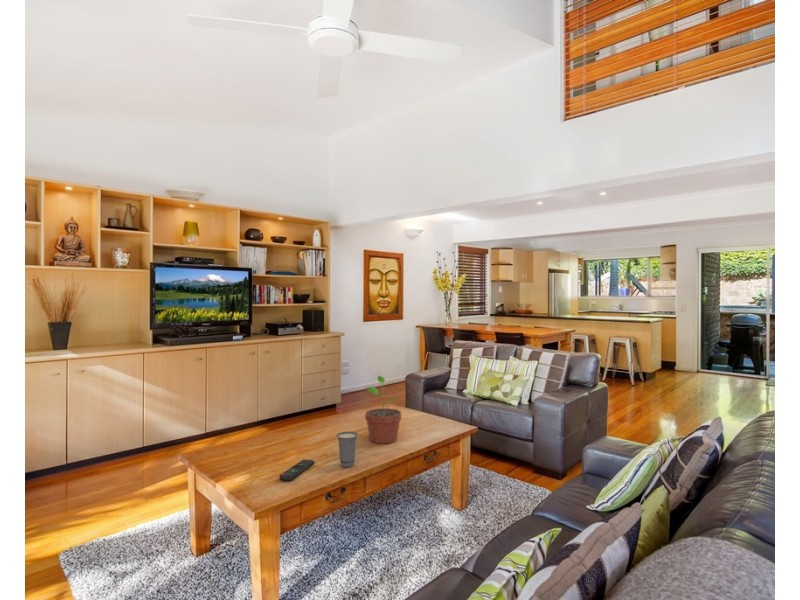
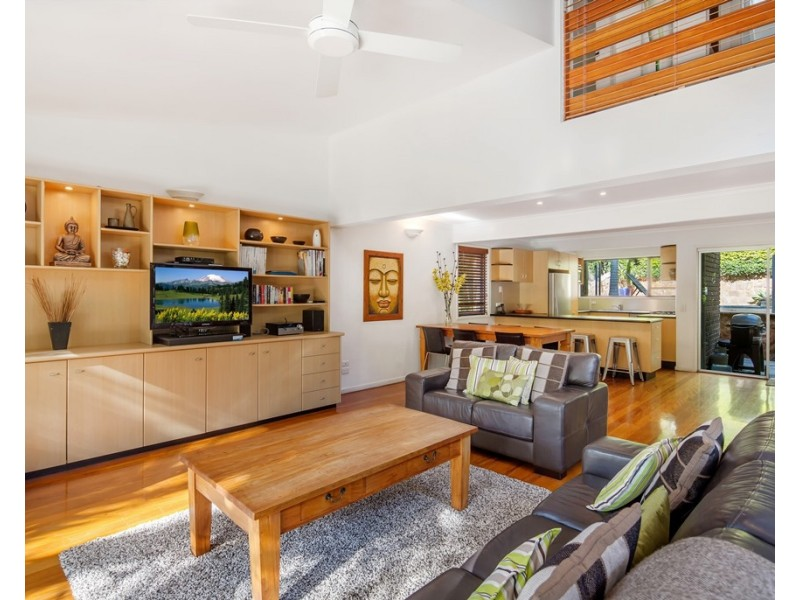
- potted plant [364,375,402,445]
- remote control [278,459,315,482]
- cup [335,430,359,468]
